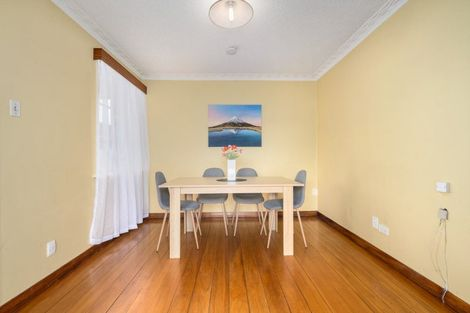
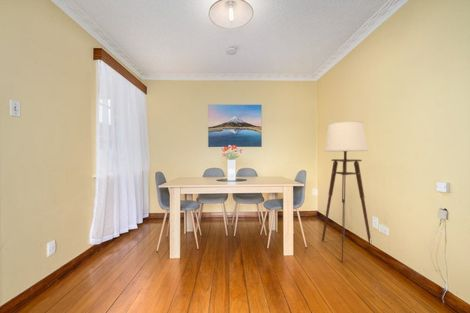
+ floor lamp [321,120,373,263]
